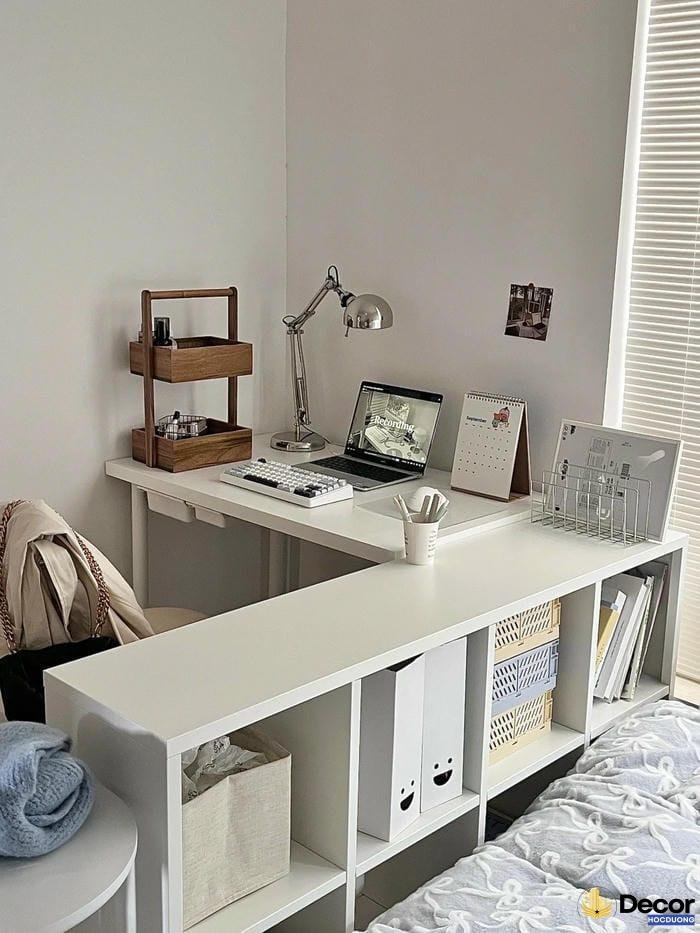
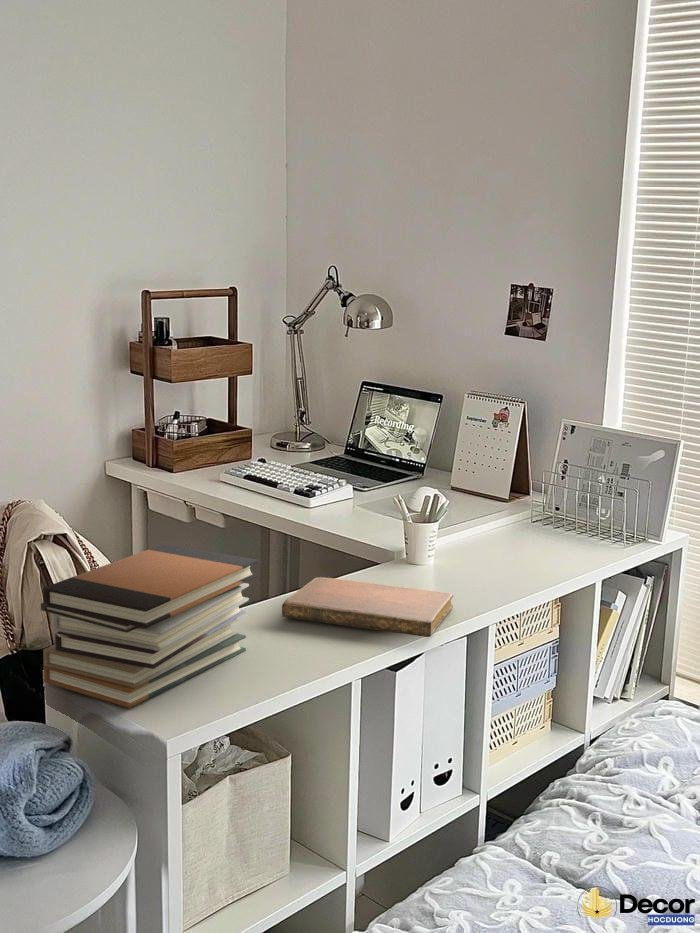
+ notebook [281,576,454,638]
+ book stack [40,543,259,709]
